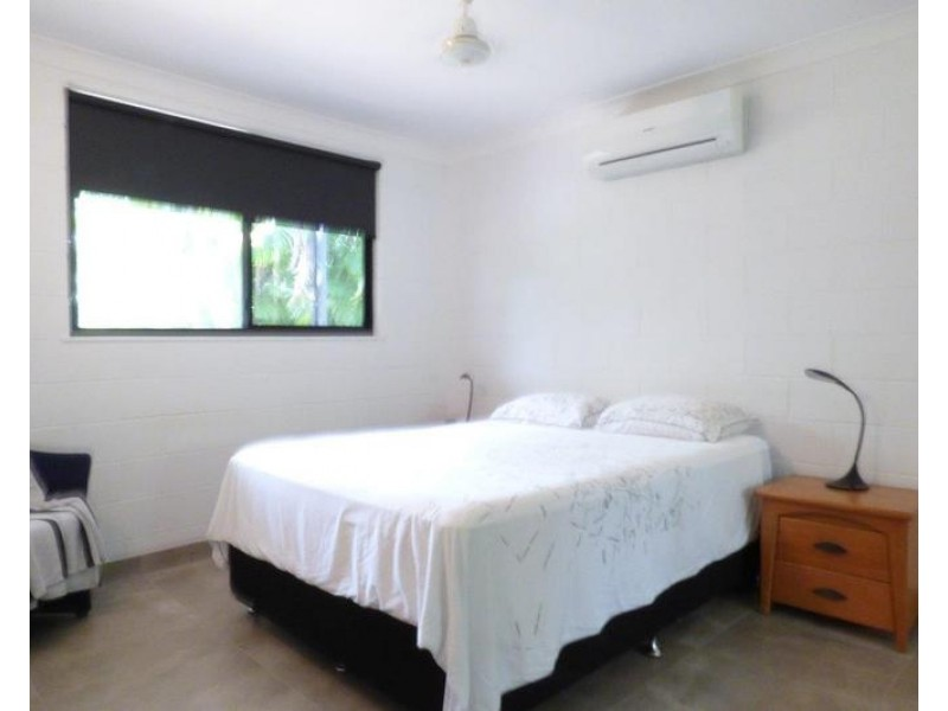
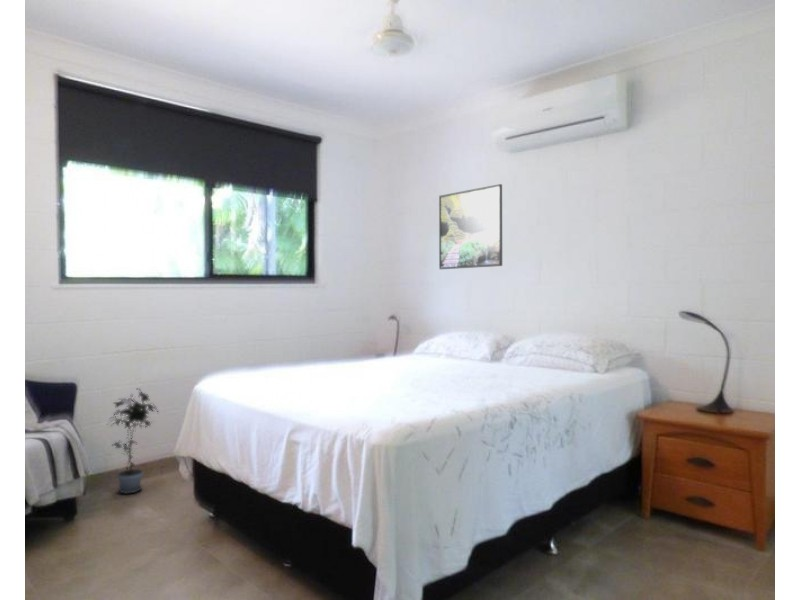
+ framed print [438,183,503,270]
+ potted plant [106,387,160,495]
